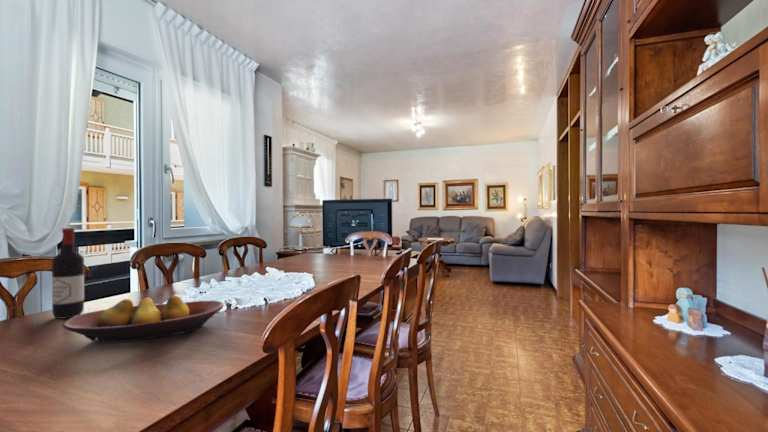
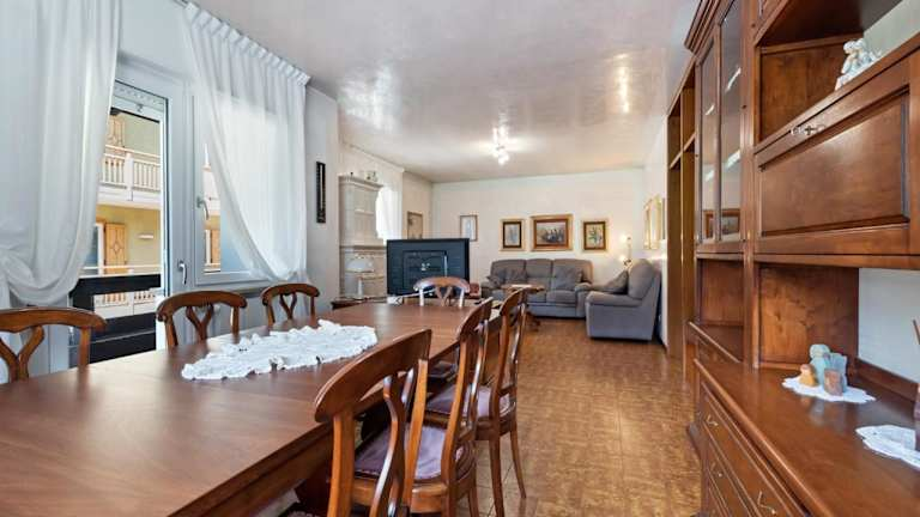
- wine bottle [51,227,85,320]
- fruit bowl [62,294,224,344]
